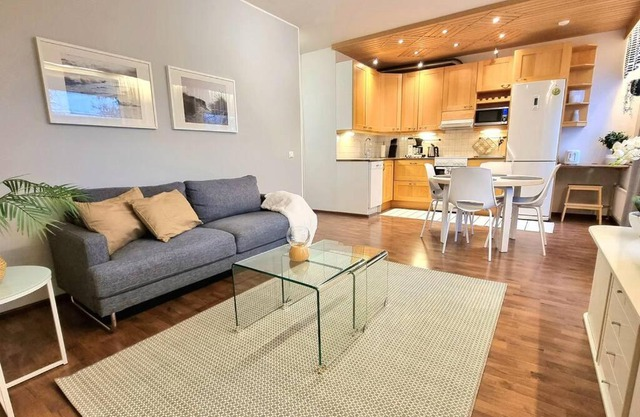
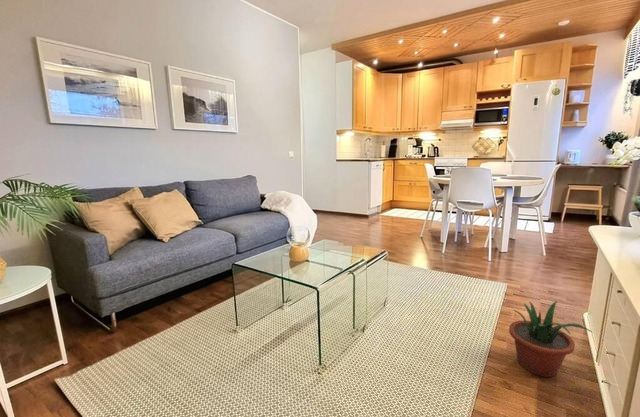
+ potted plant [508,300,593,378]
